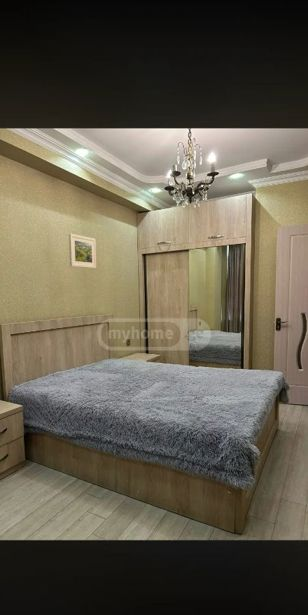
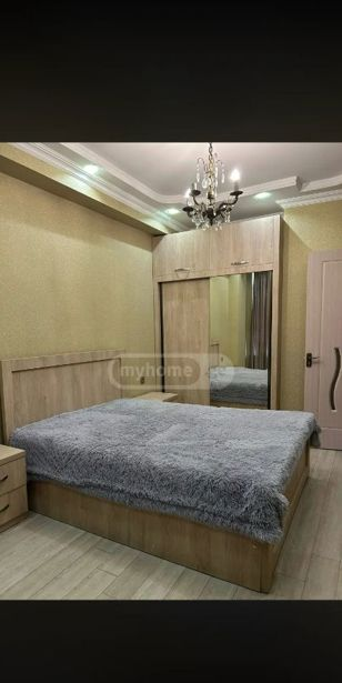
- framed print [68,233,97,269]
